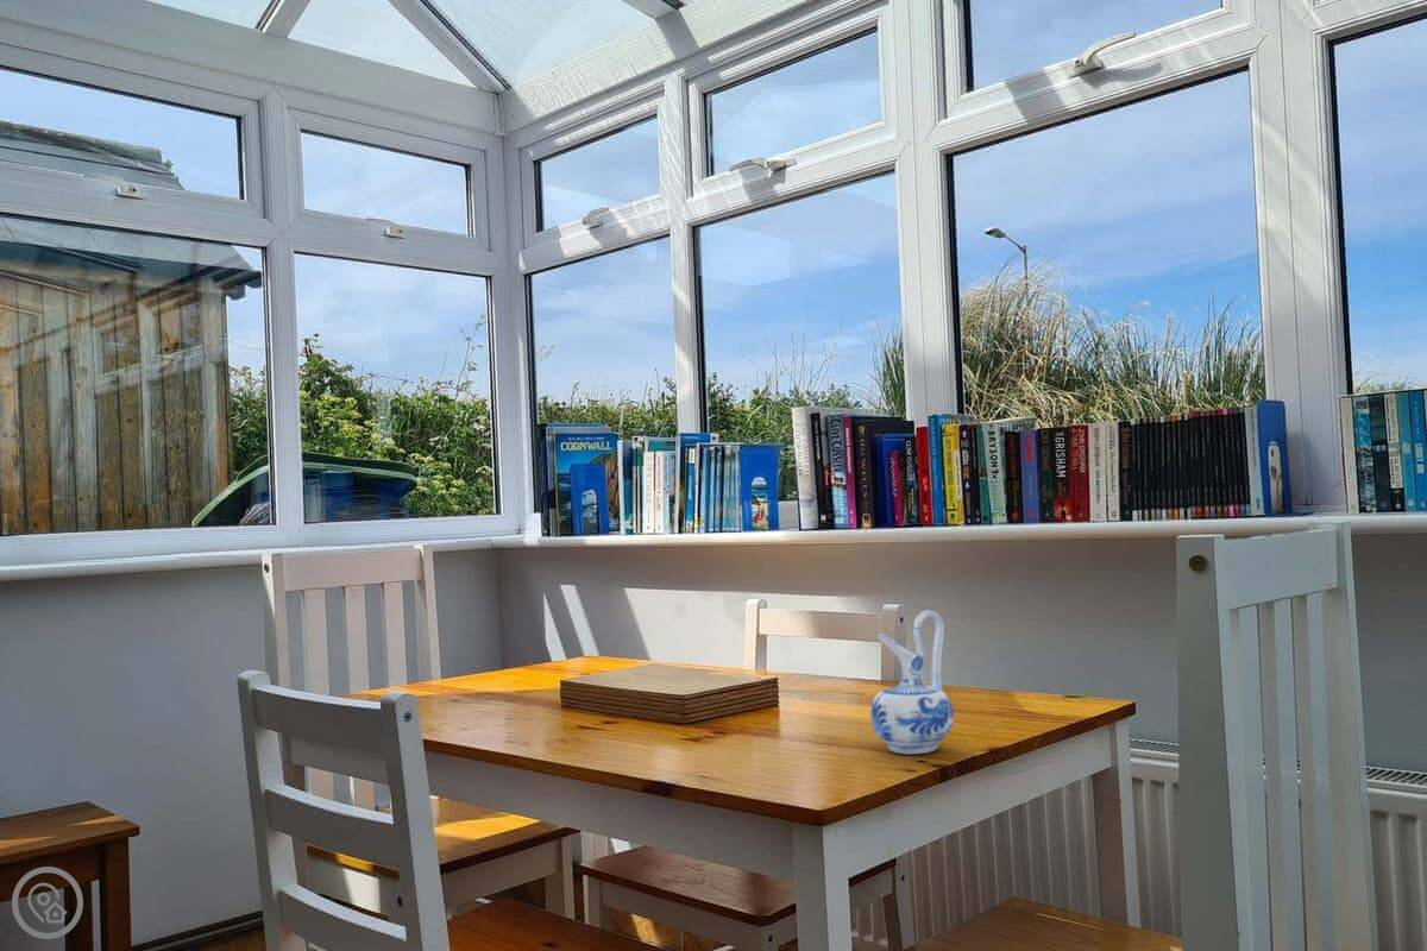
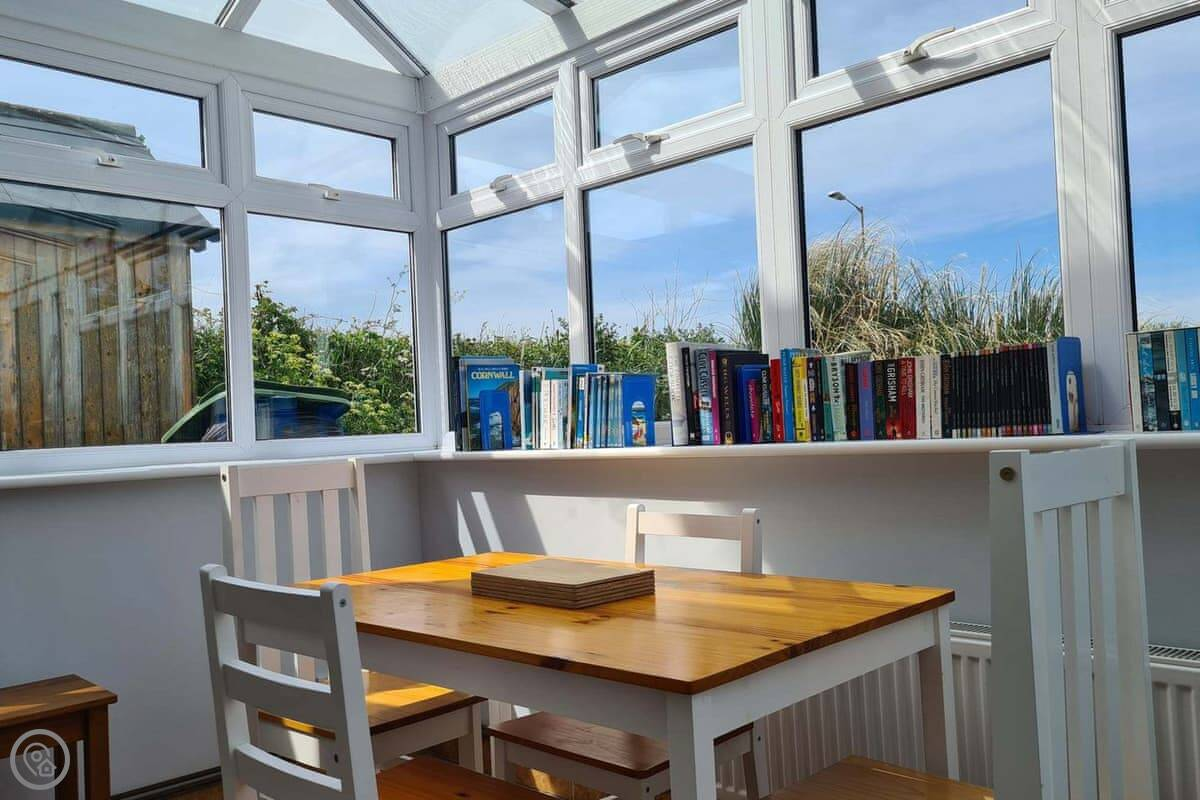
- ceramic pitcher [869,609,955,755]
